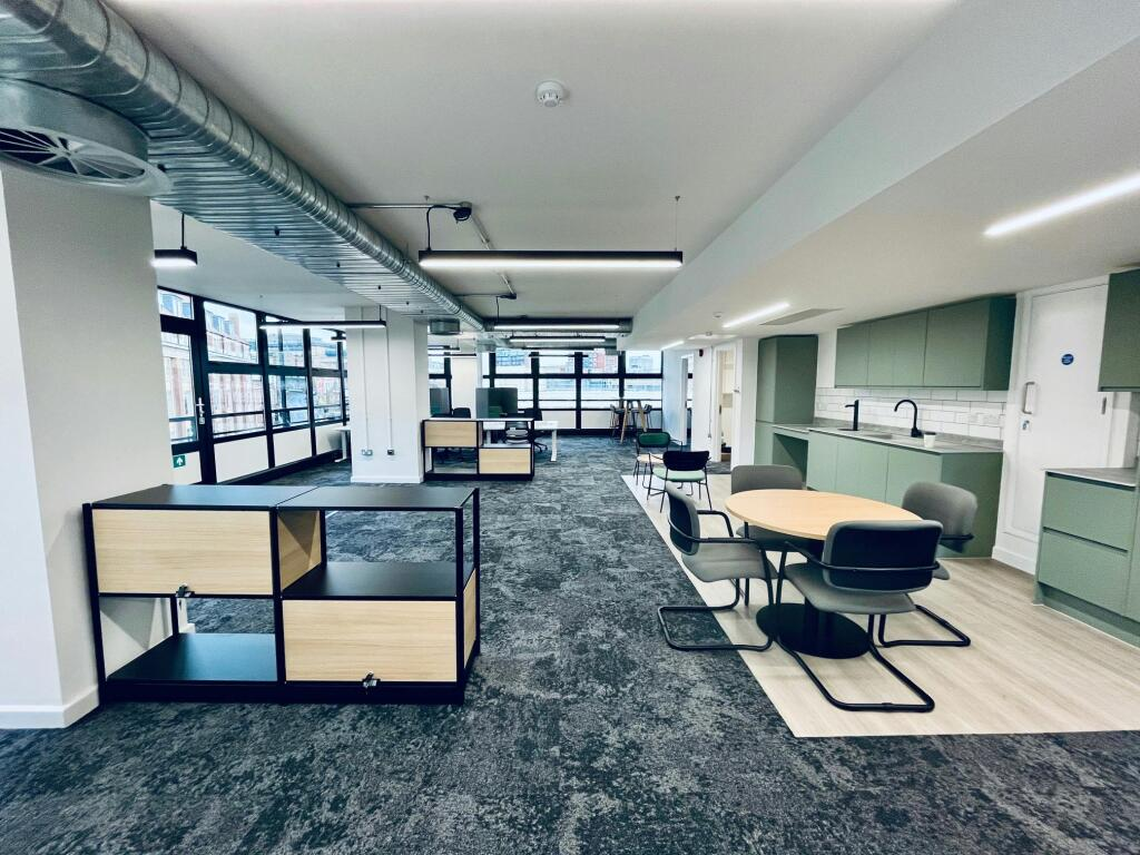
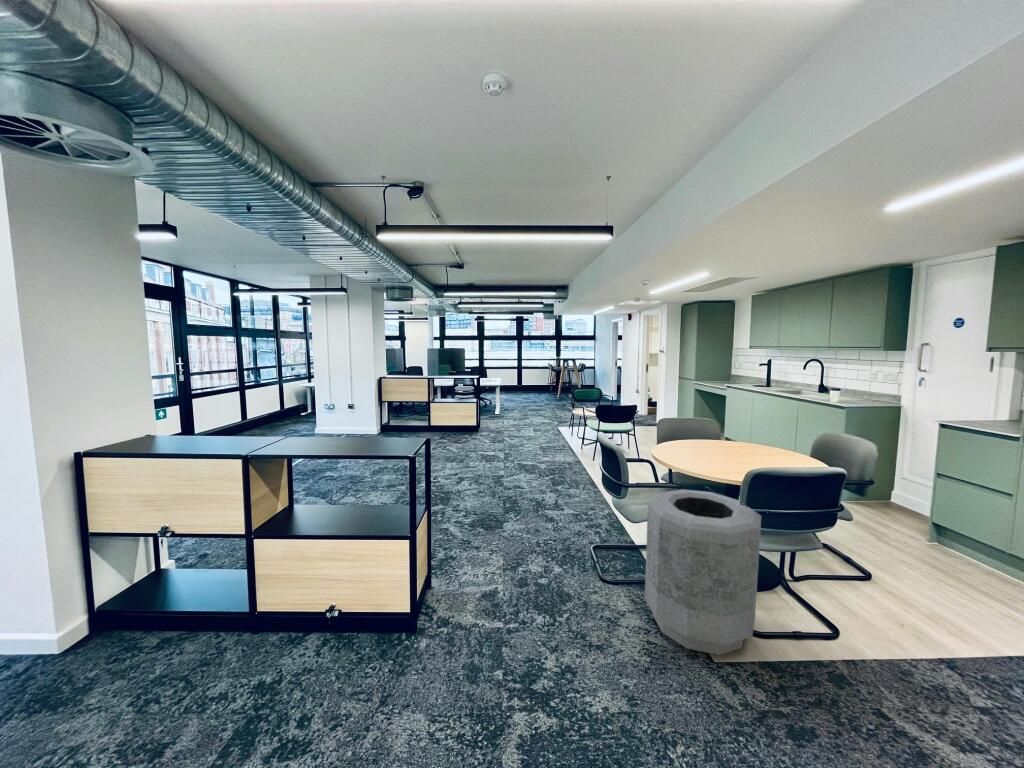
+ trash can [644,488,762,656]
